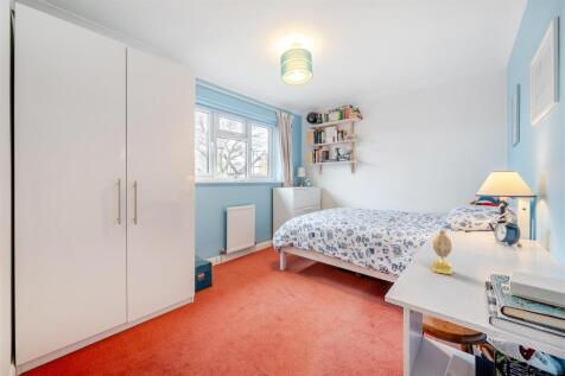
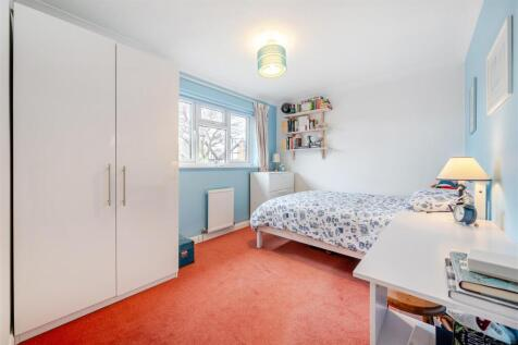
- decorative egg [432,229,453,275]
